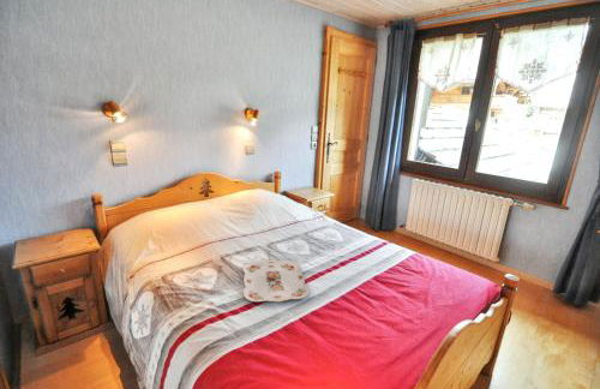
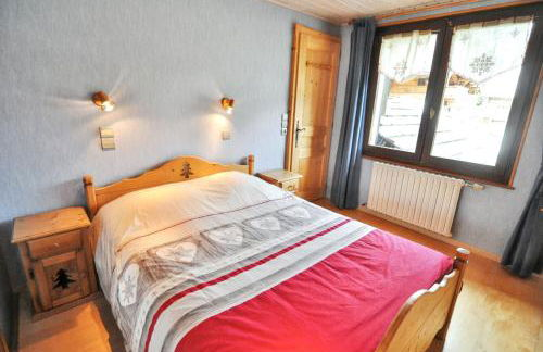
- serving tray [241,258,311,303]
